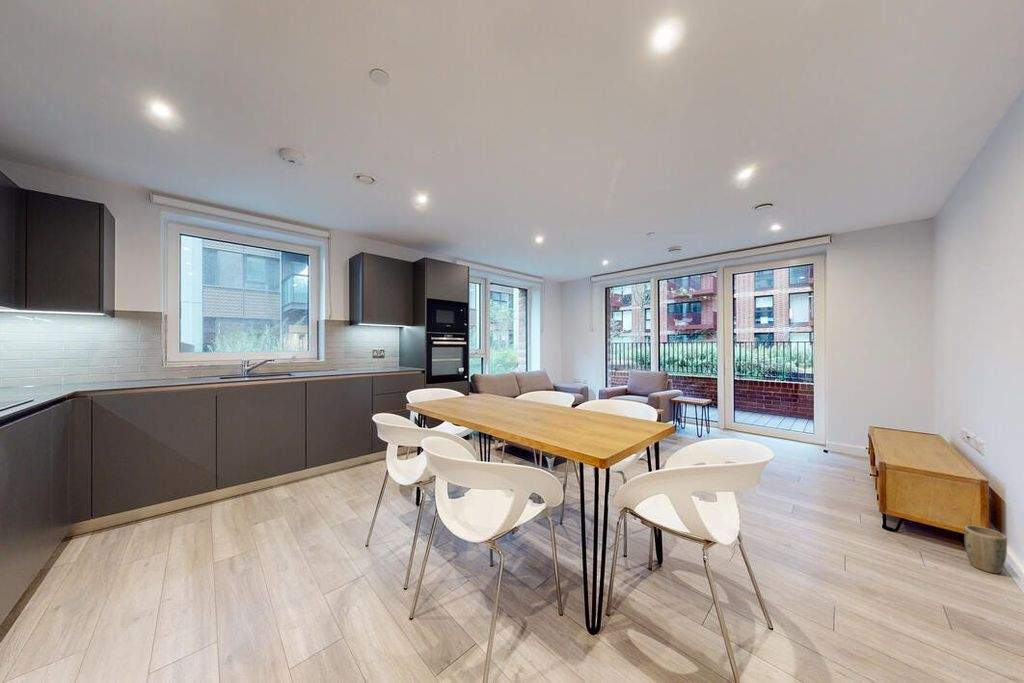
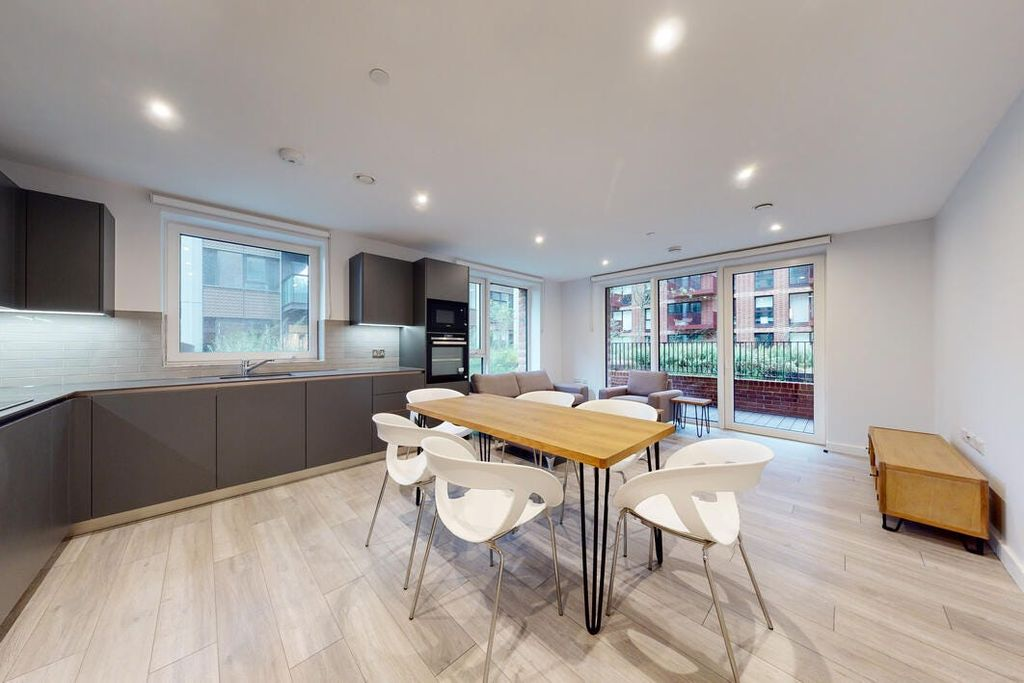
- plant pot [963,524,1008,575]
